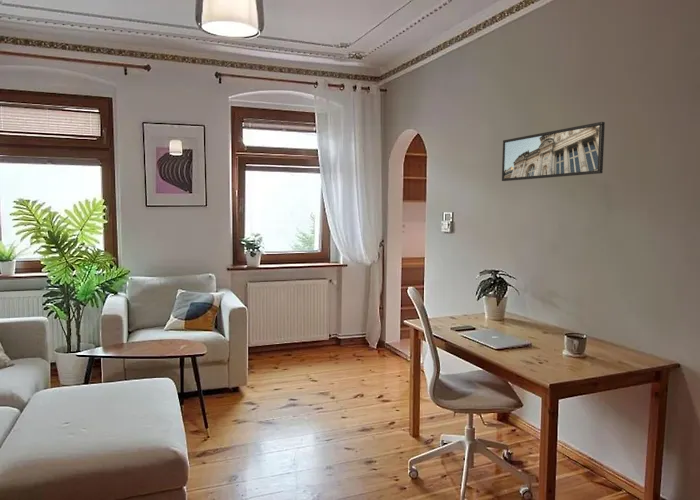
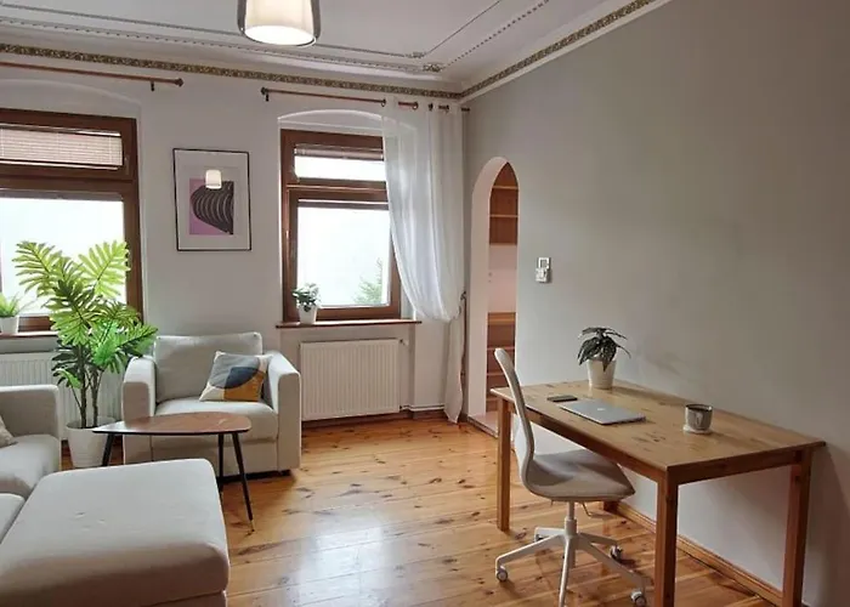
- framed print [501,121,606,182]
